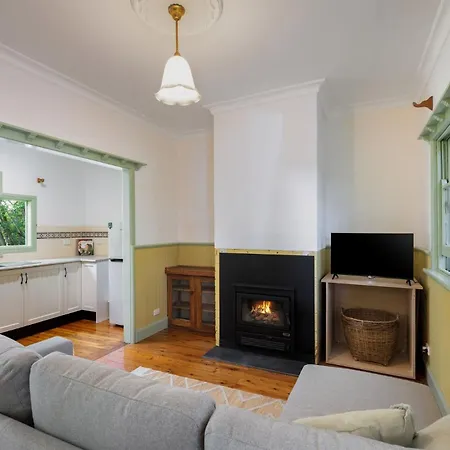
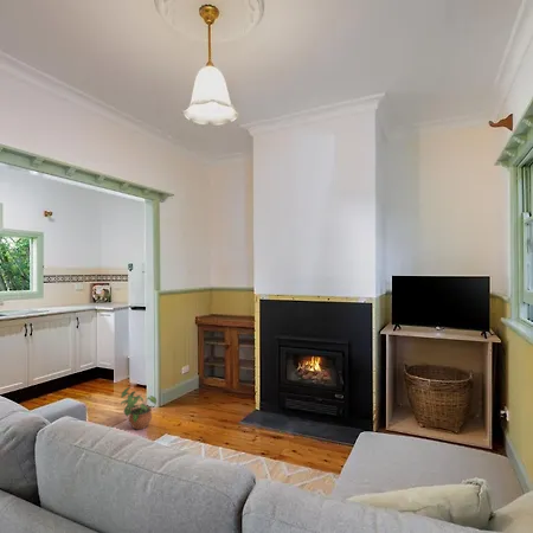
+ potted plant [120,386,158,430]
